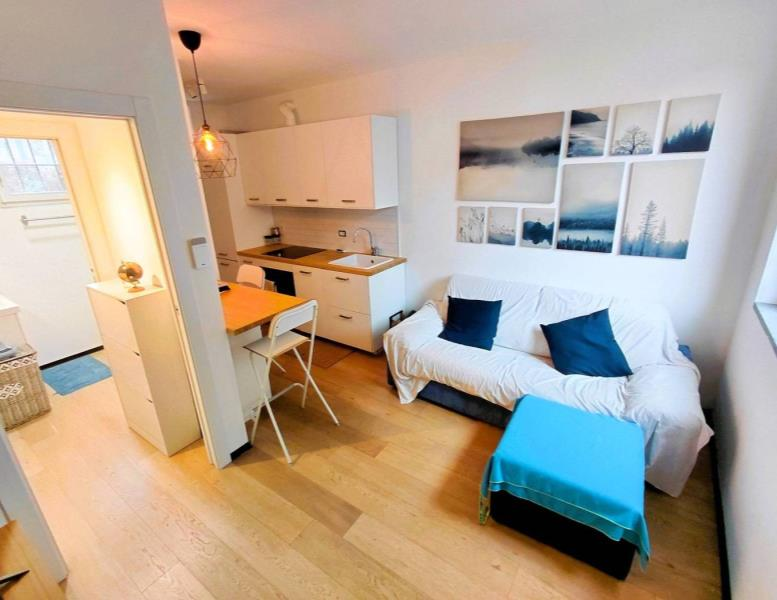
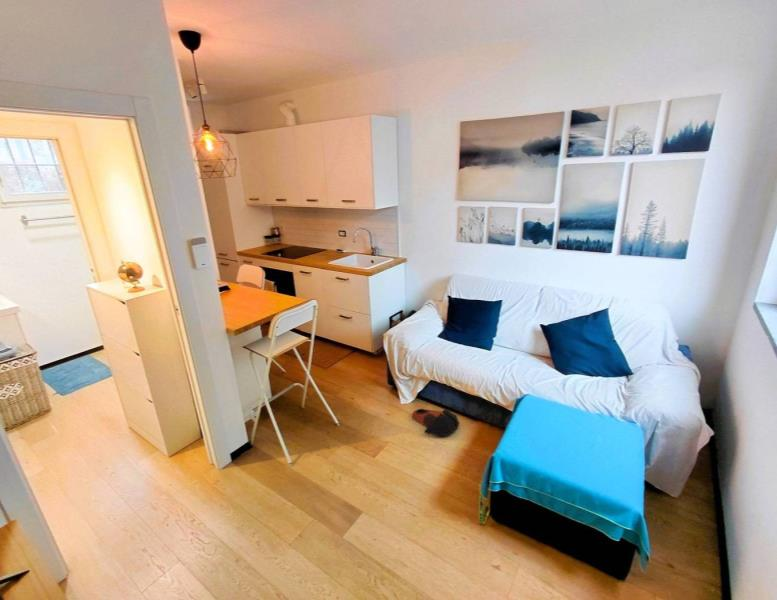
+ bag [411,408,460,437]
